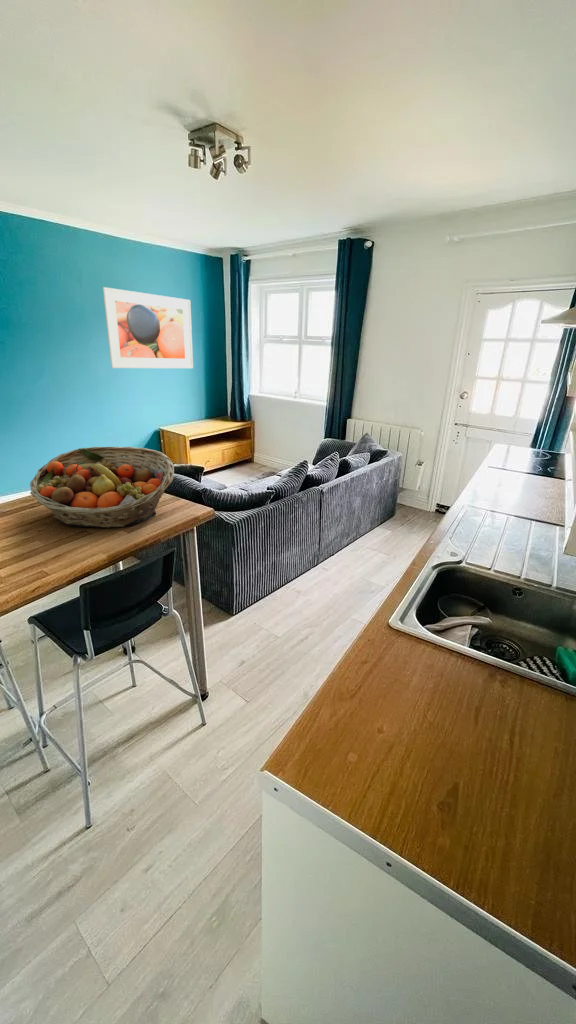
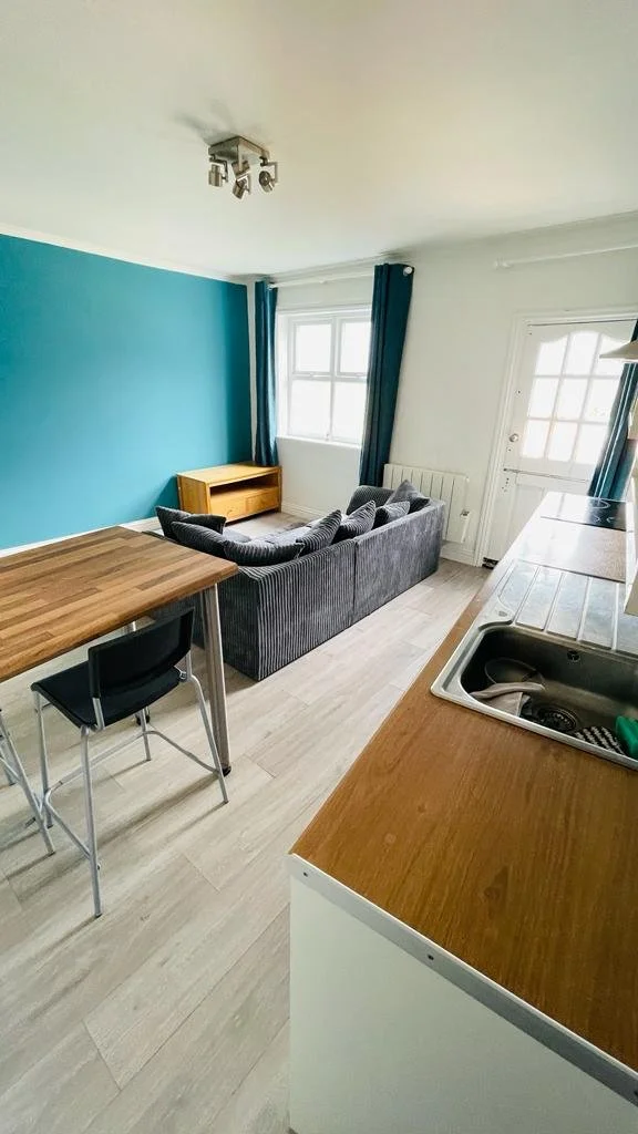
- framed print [102,286,194,369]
- fruit basket [29,446,175,529]
